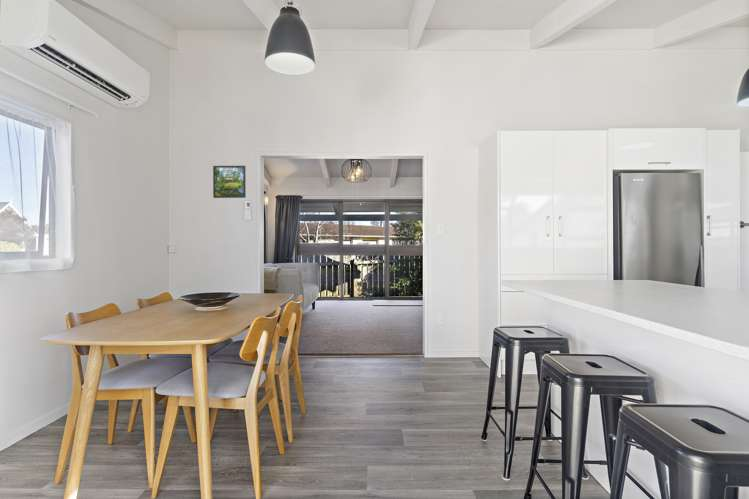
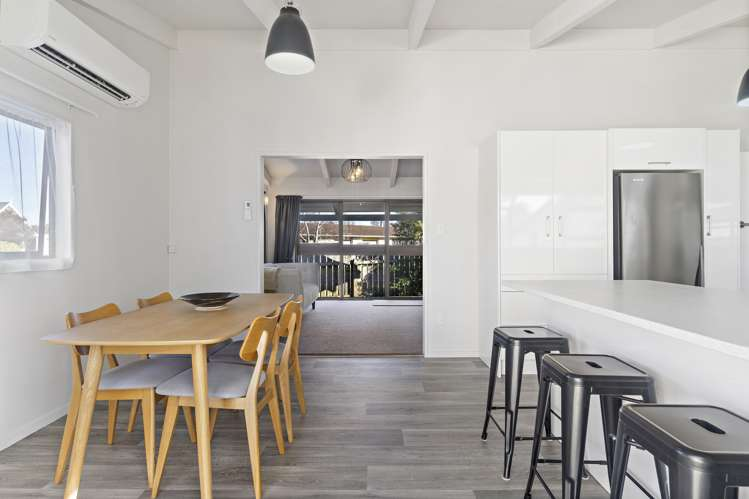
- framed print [212,165,247,199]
